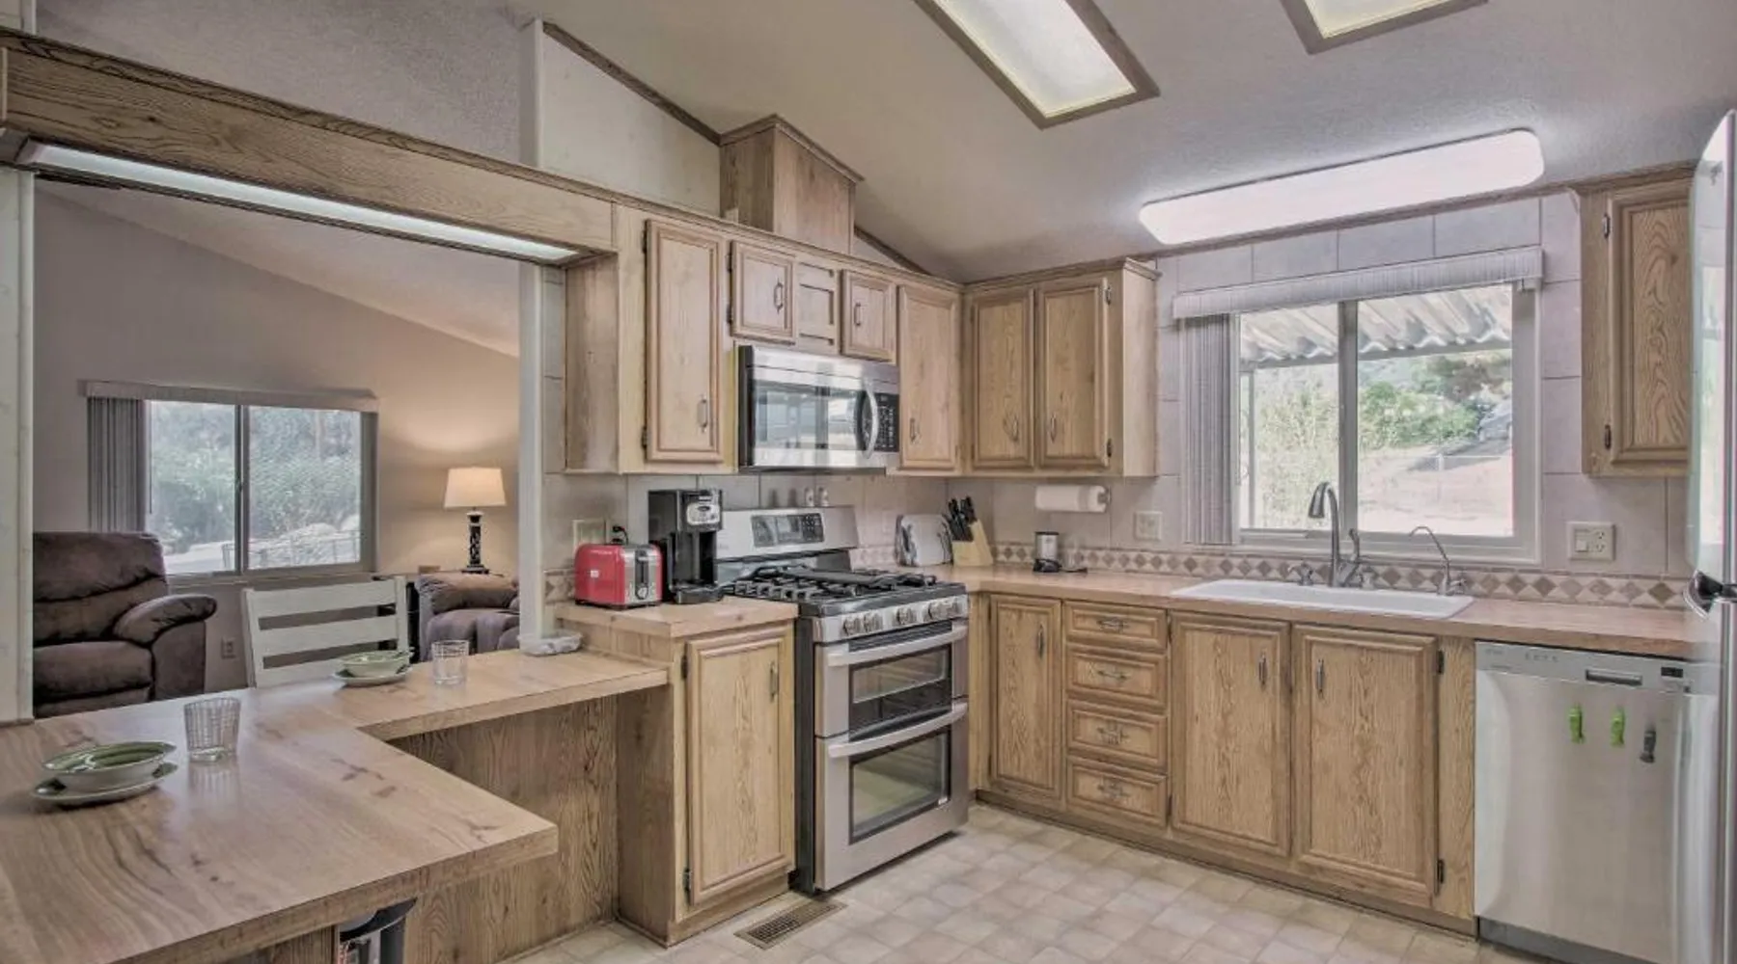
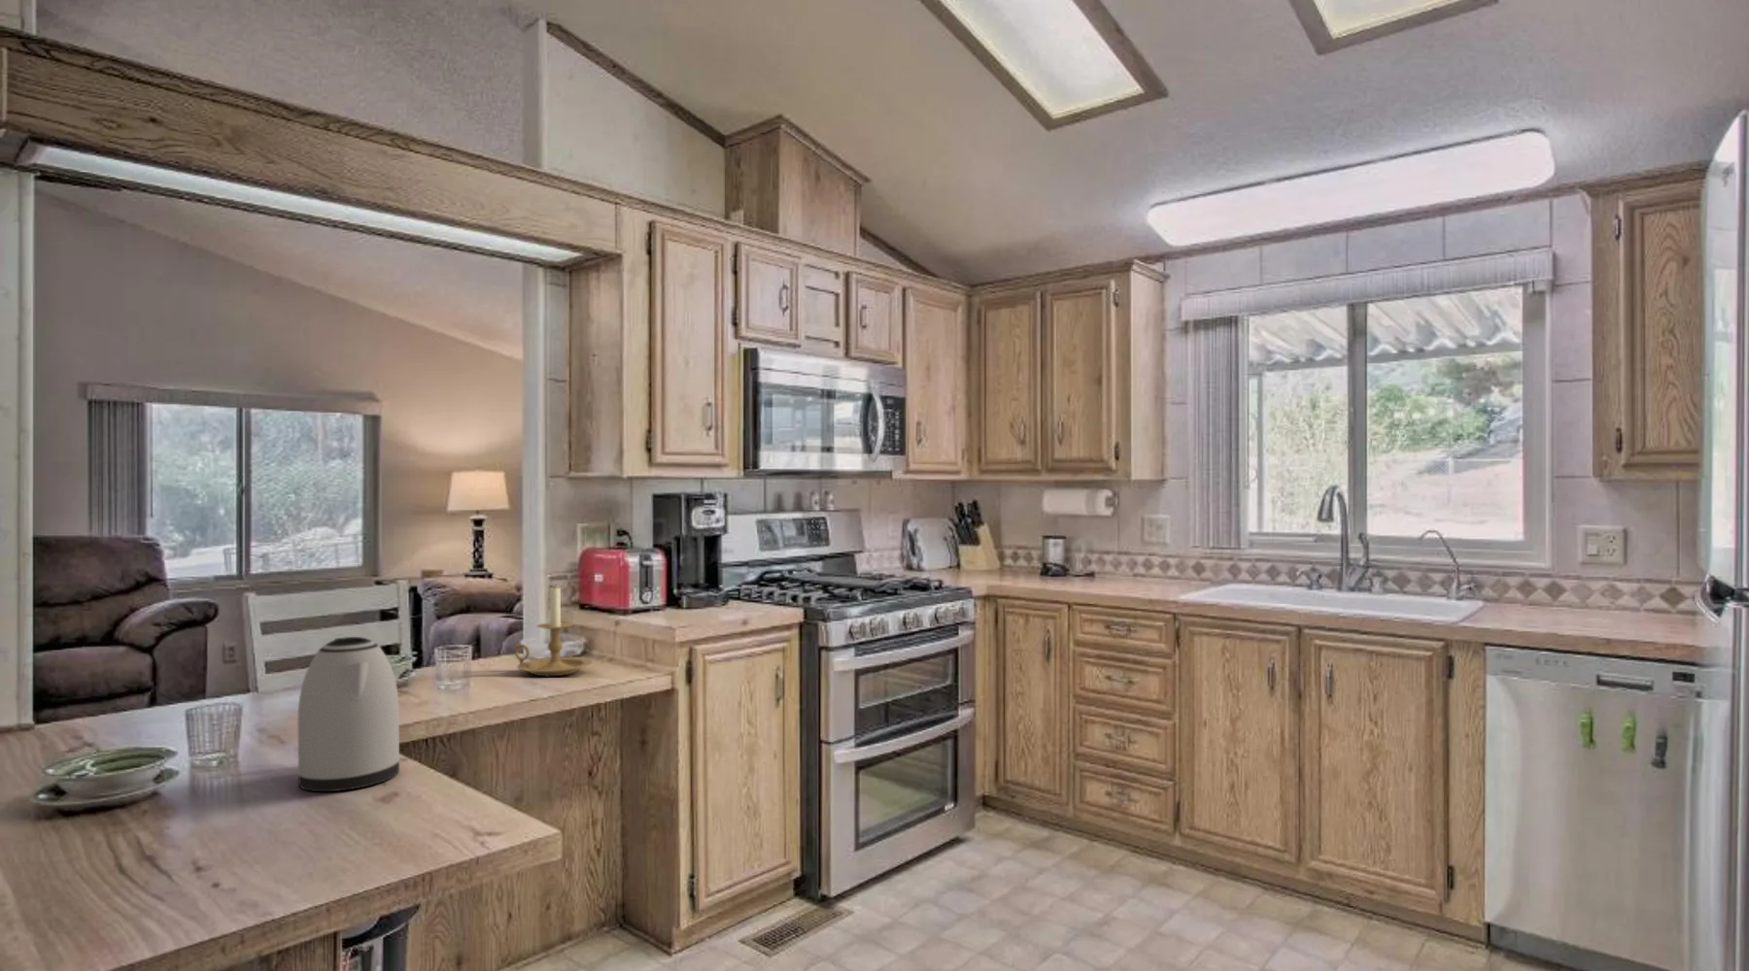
+ kettle [297,636,401,793]
+ candle holder [513,584,593,678]
